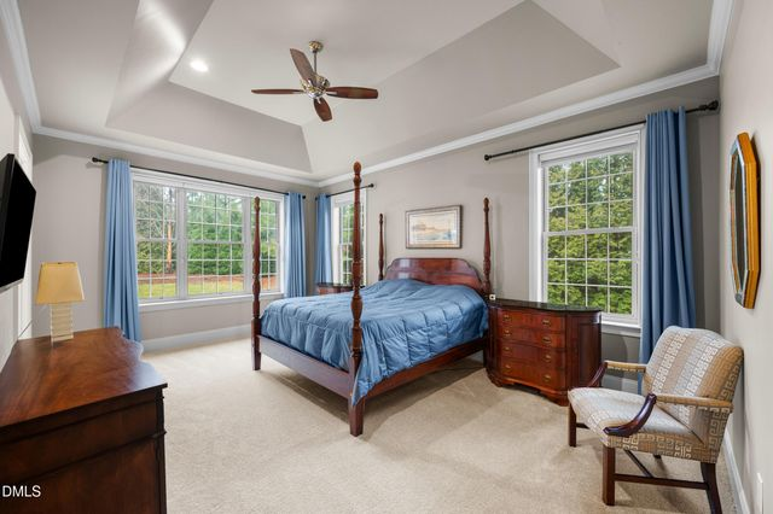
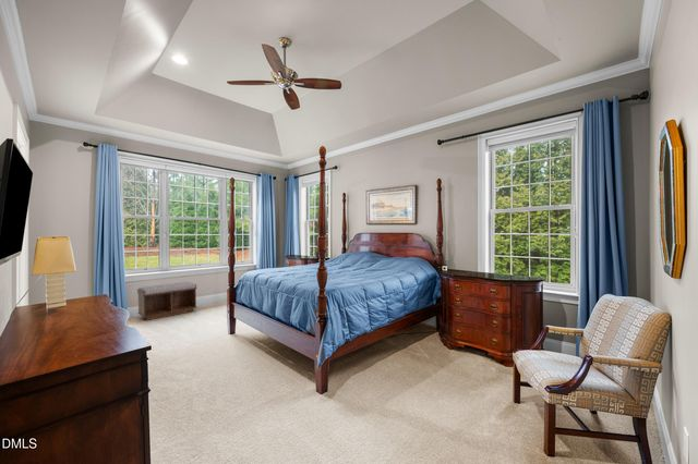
+ bench [136,281,198,321]
